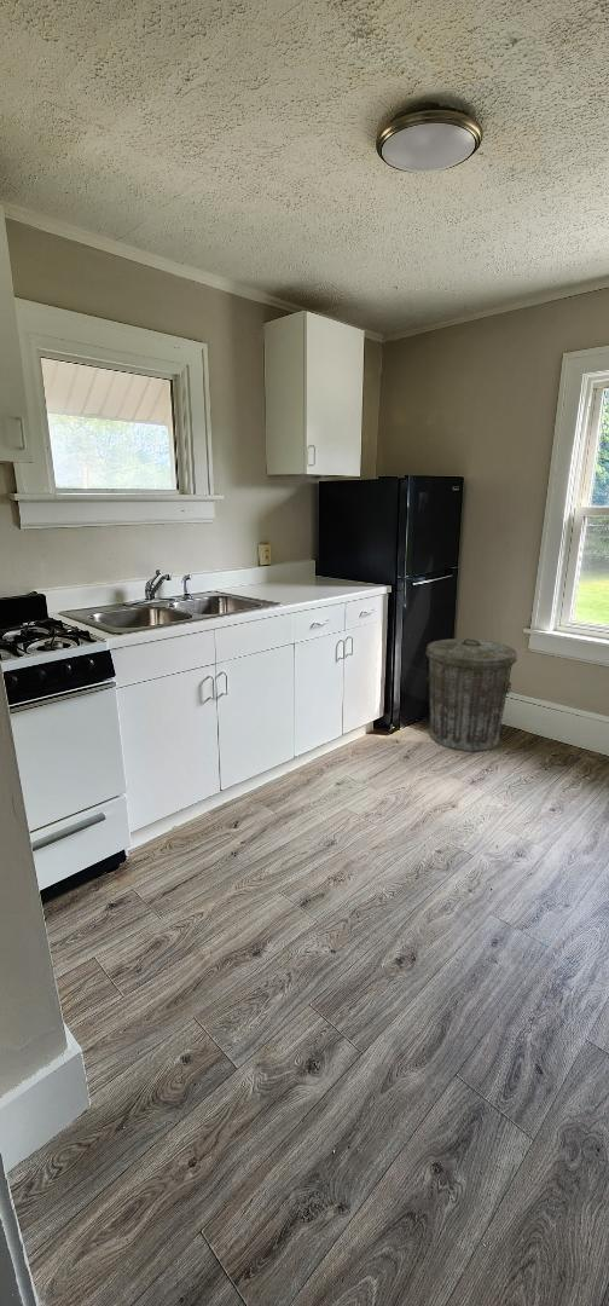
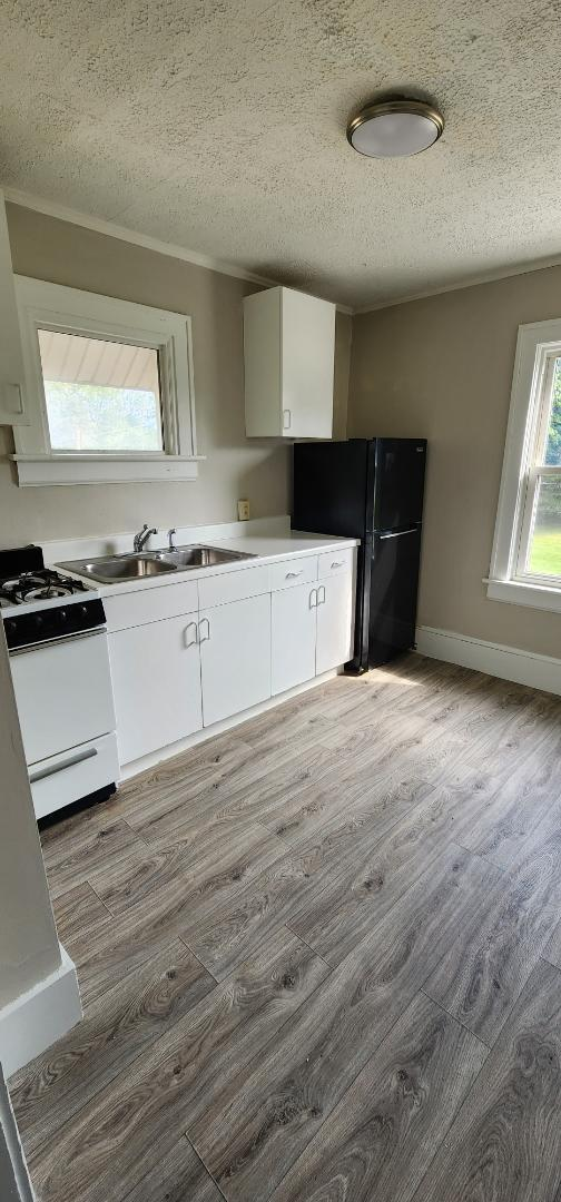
- trash can [424,637,518,752]
